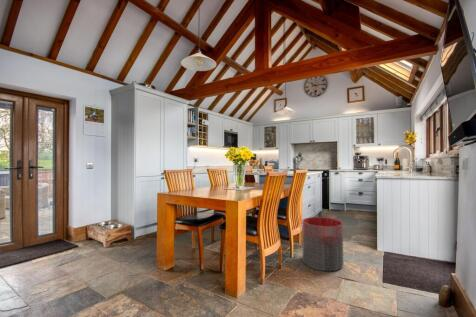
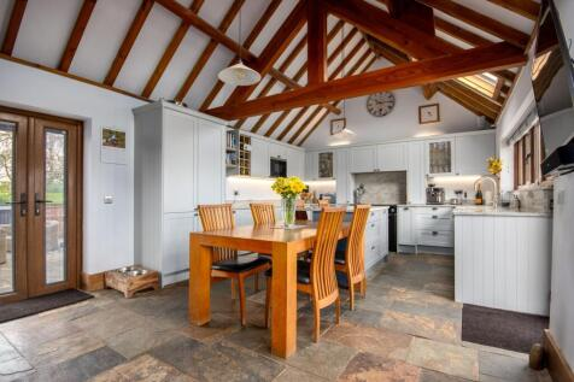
- trash can [301,216,344,272]
